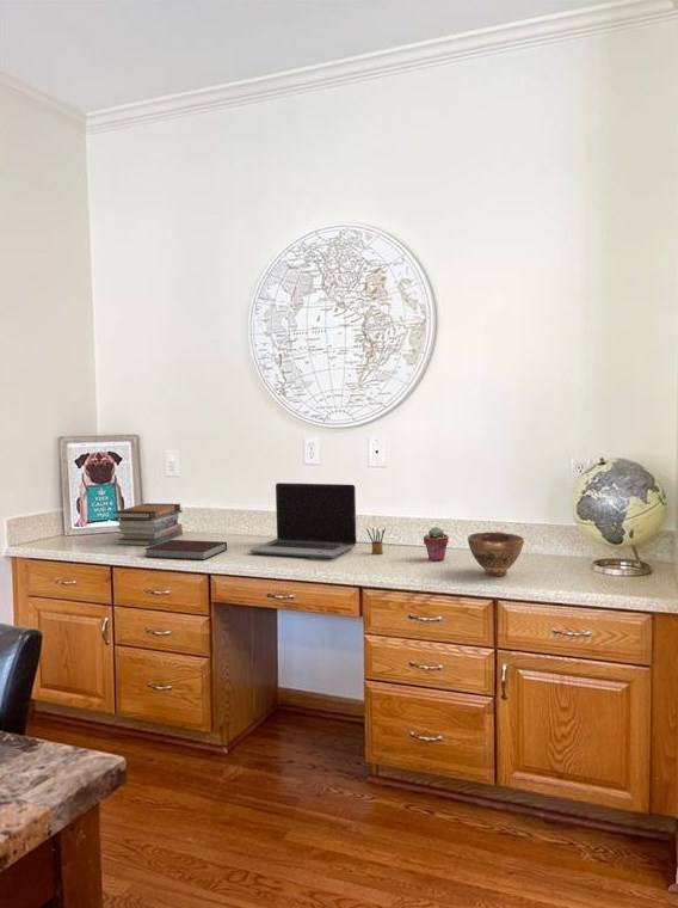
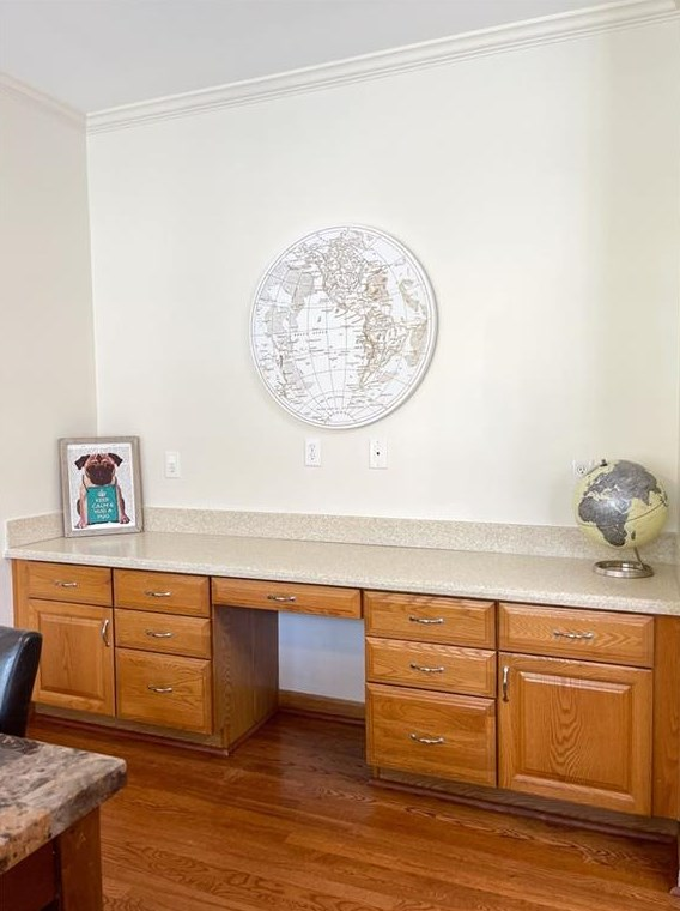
- pencil box [365,527,387,556]
- notebook [143,539,228,560]
- laptop computer [248,481,357,559]
- bowl [467,530,525,577]
- book stack [112,502,184,547]
- potted succulent [423,526,450,562]
